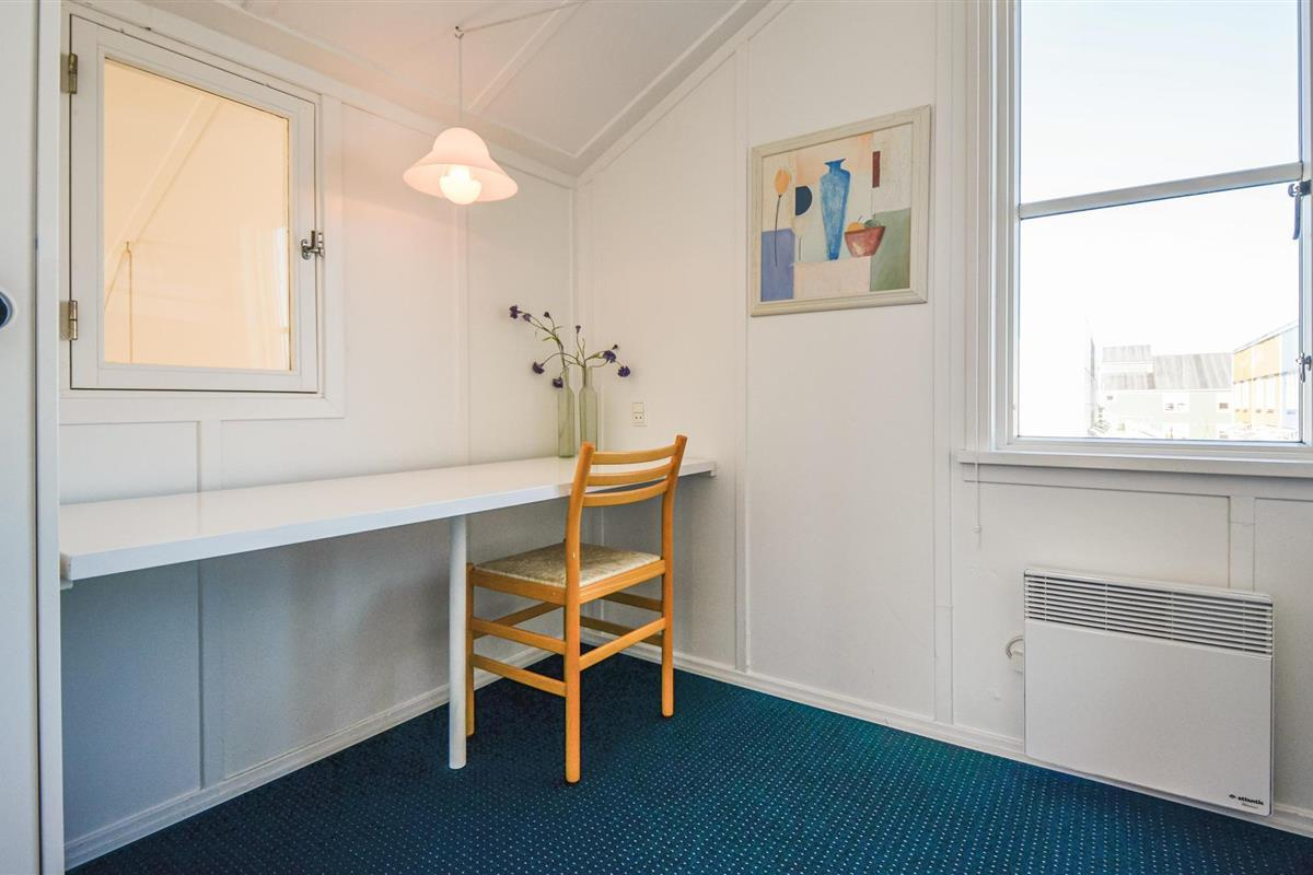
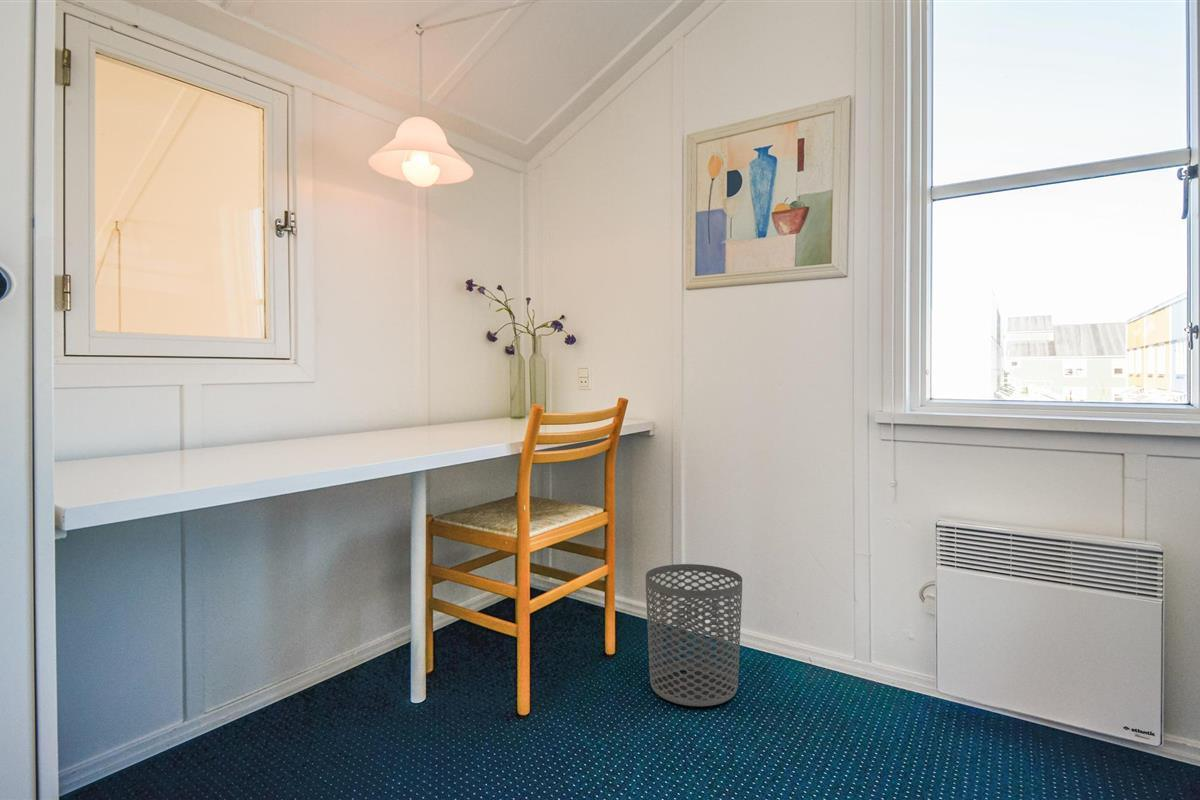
+ waste bin [645,563,743,707]
